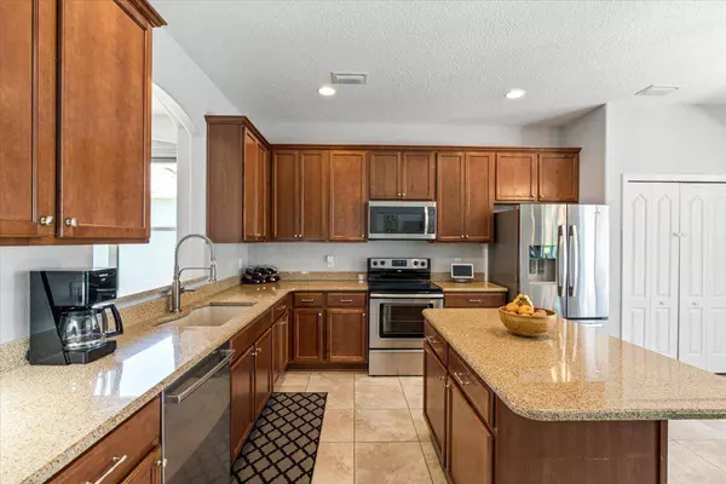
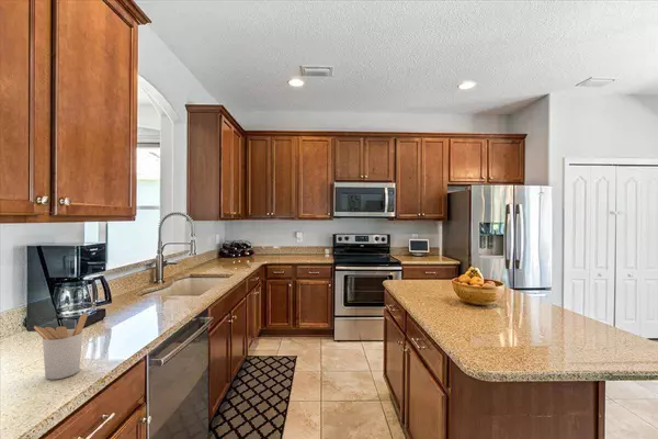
+ utensil holder [33,313,89,381]
